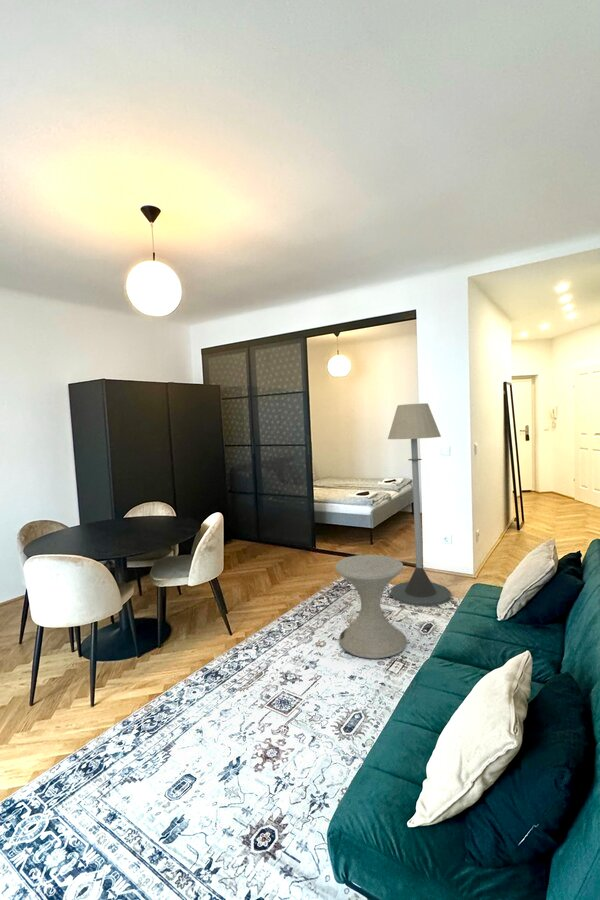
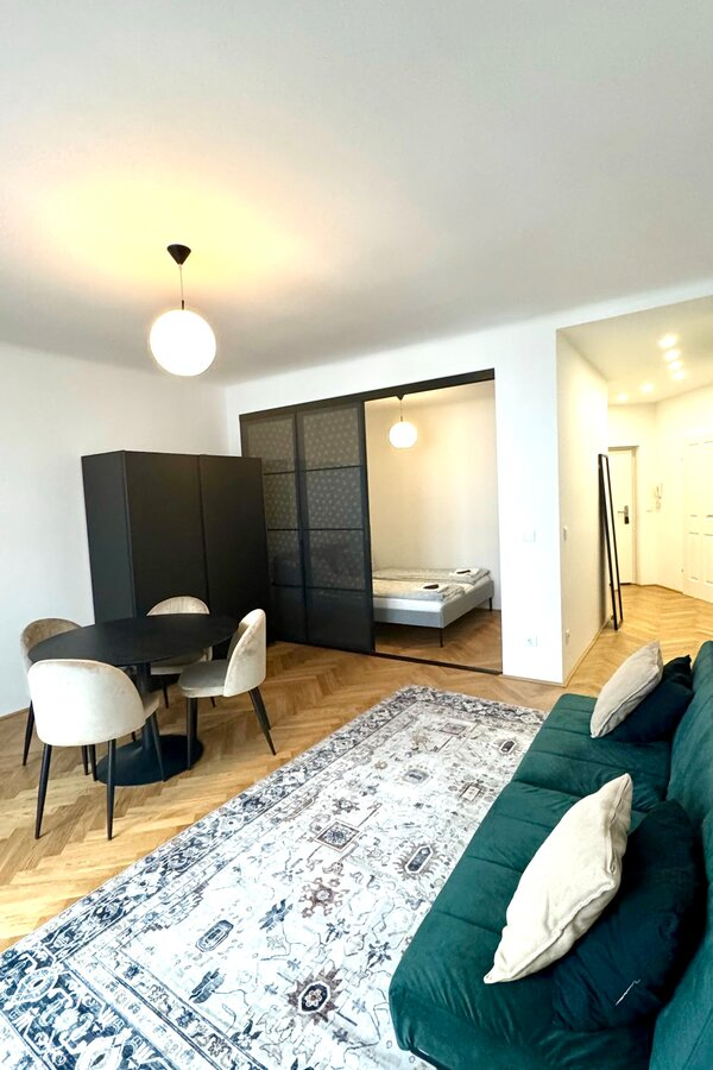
- floor lamp [387,402,452,607]
- side table [334,554,408,659]
